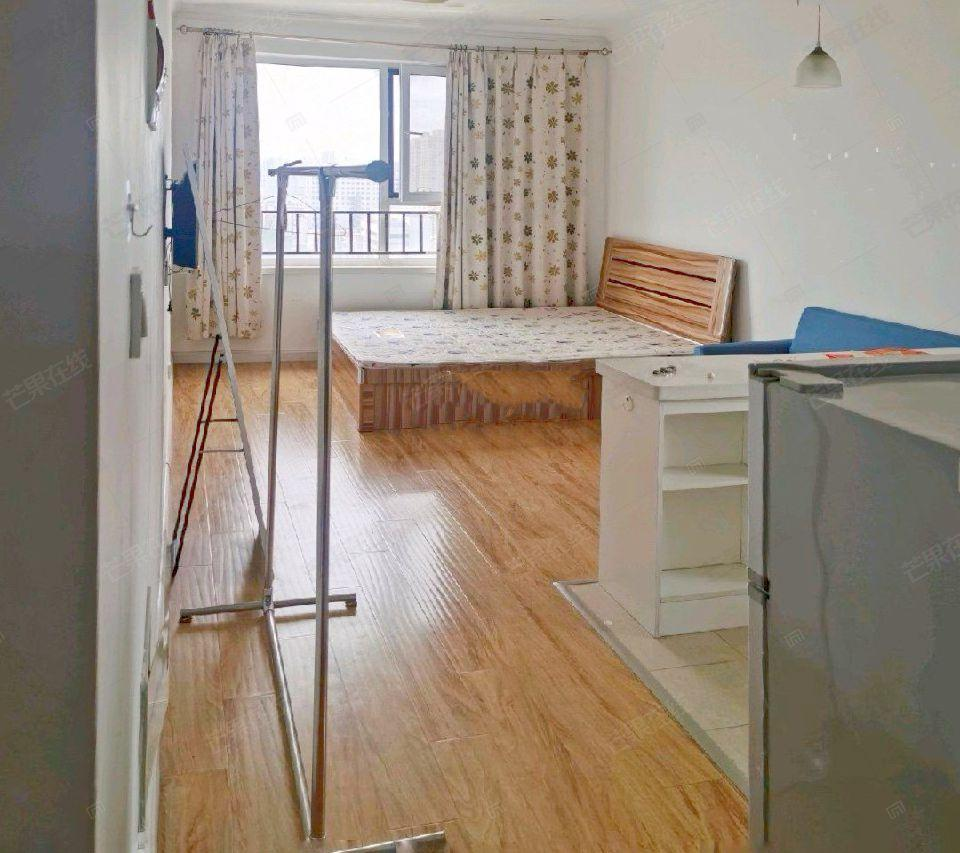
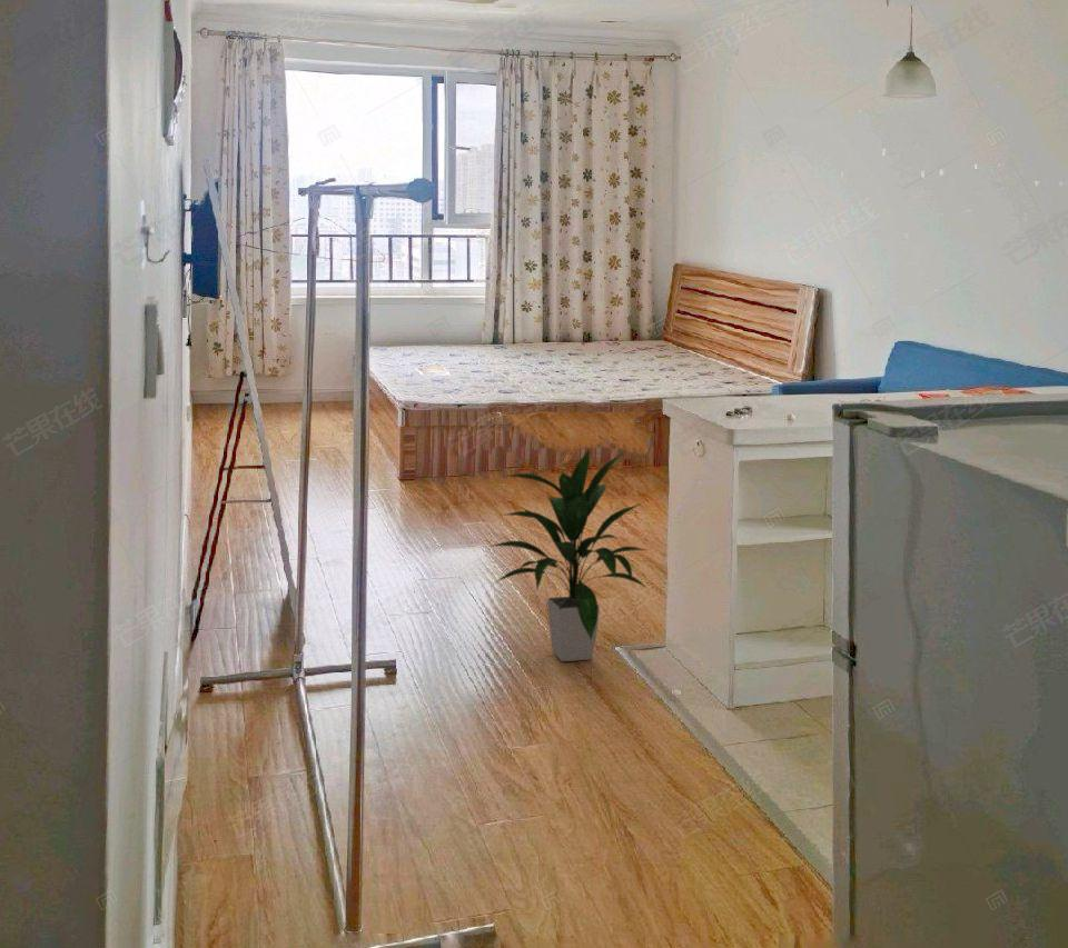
+ indoor plant [487,447,649,662]
